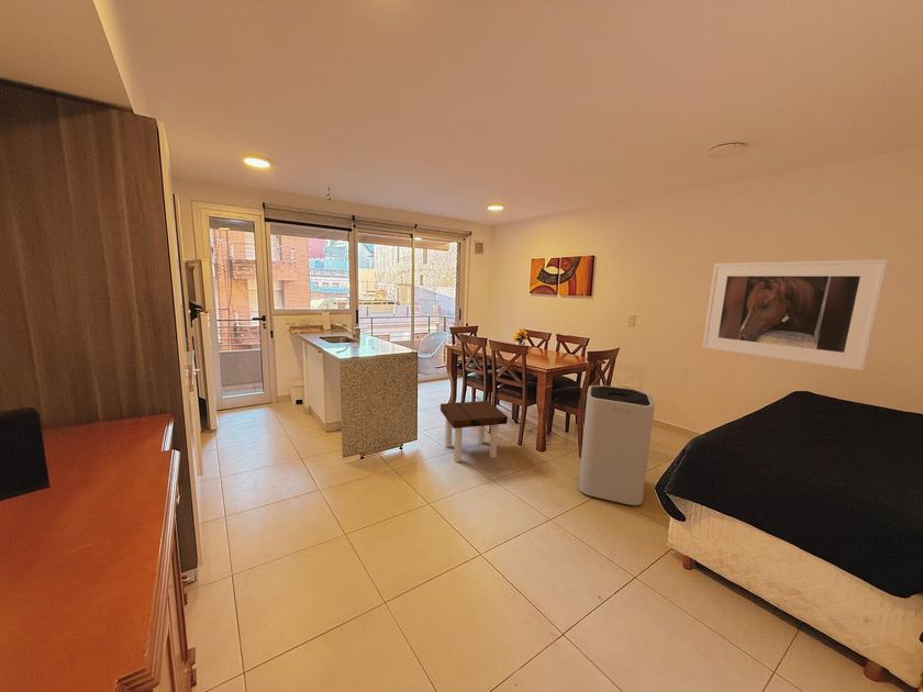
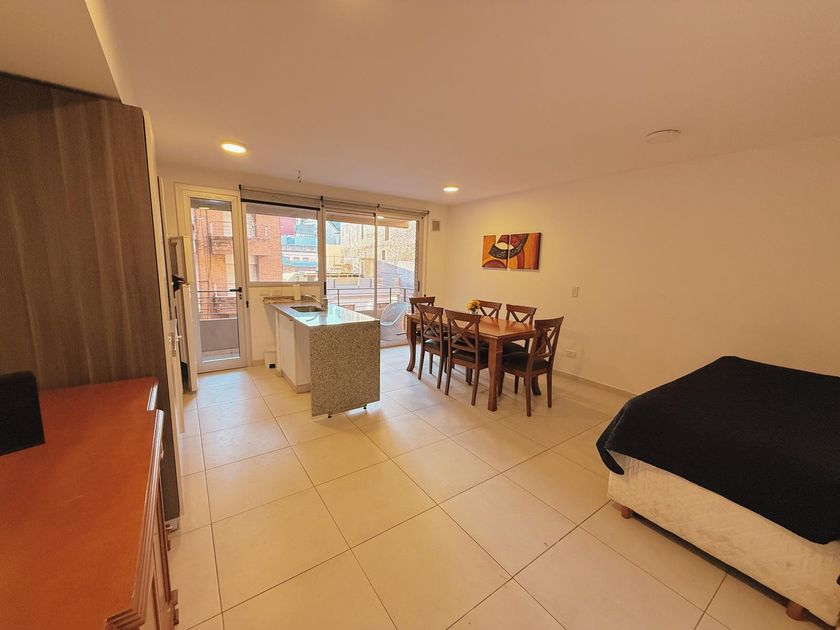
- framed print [701,258,889,371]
- trash can [577,384,656,506]
- side table [440,400,509,464]
